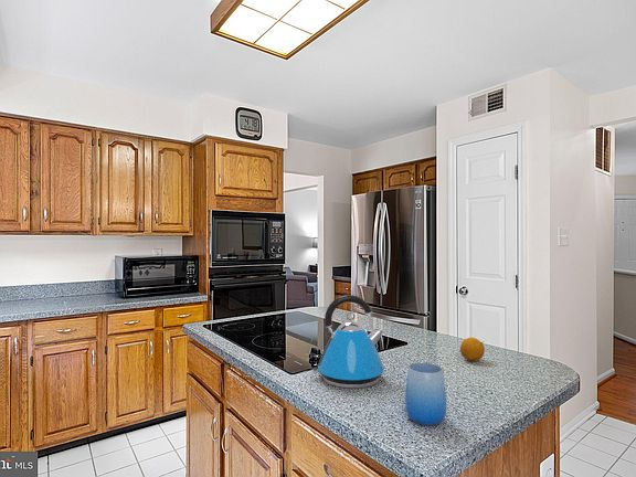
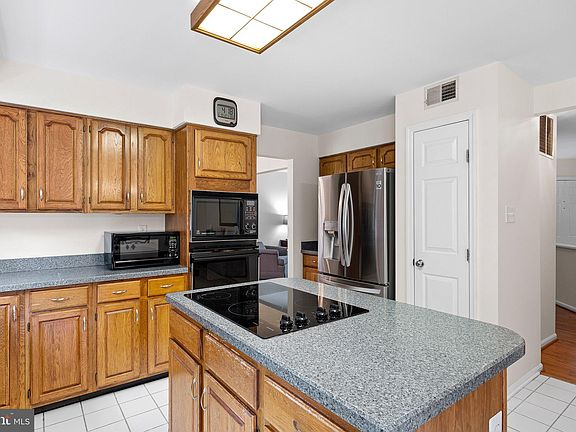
- fruit [459,337,486,362]
- cup [404,362,447,426]
- kettle [311,294,385,390]
